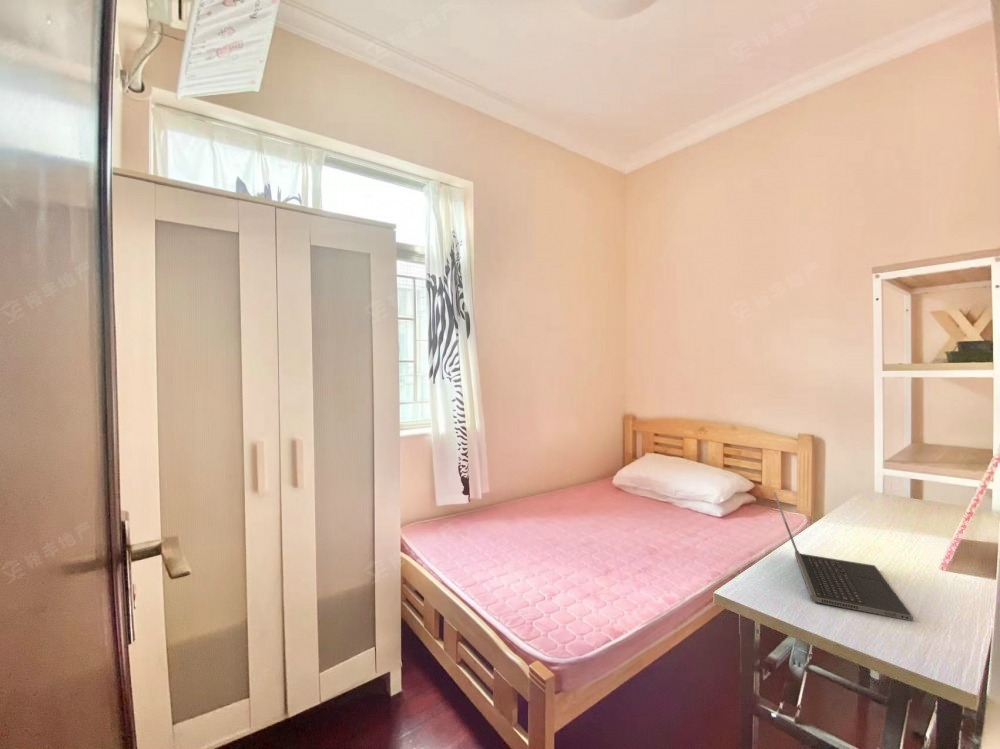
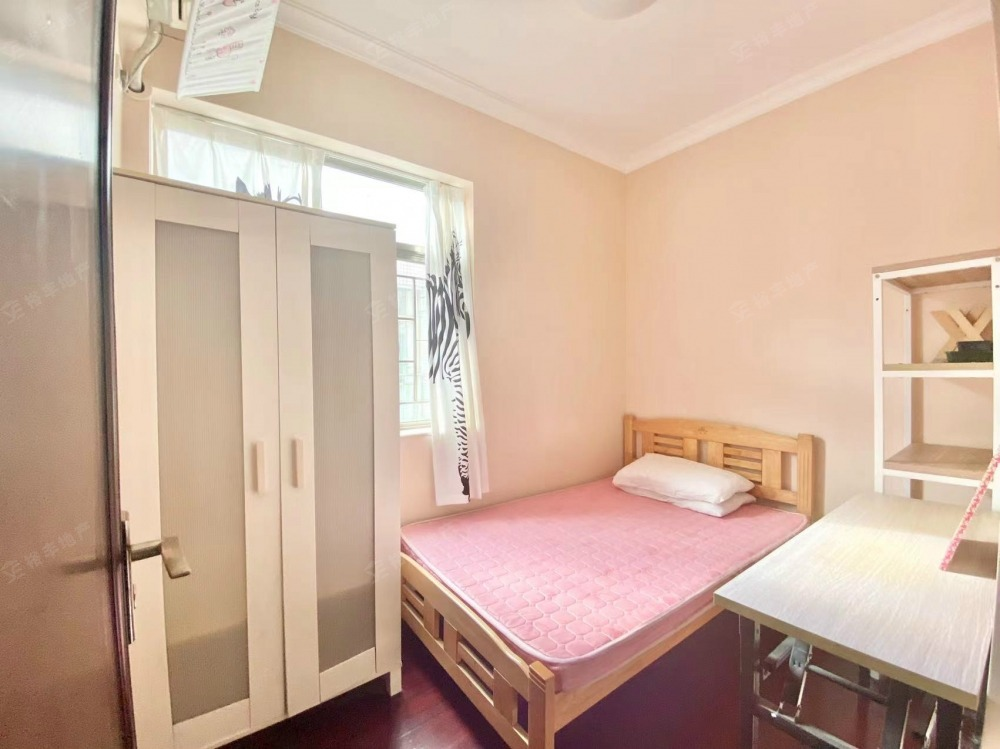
- laptop computer [773,492,914,622]
